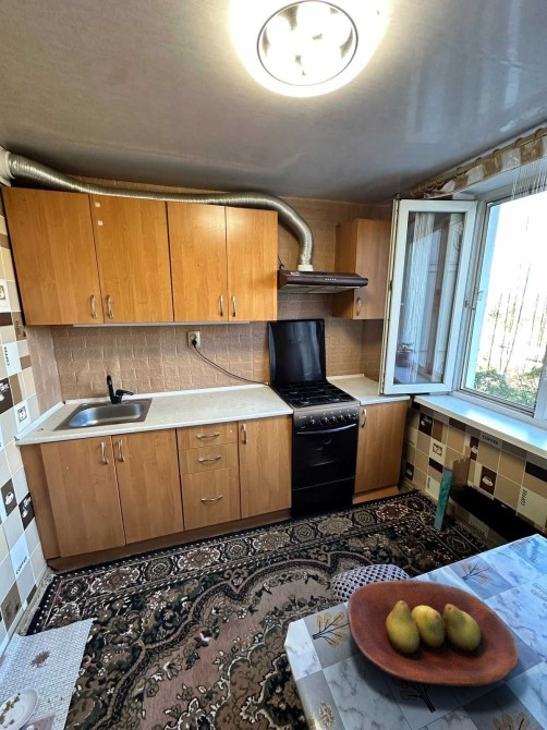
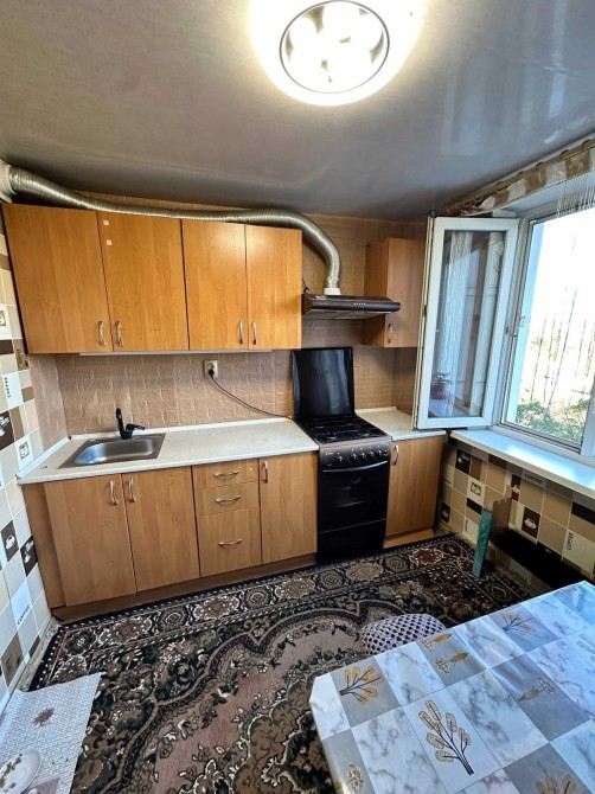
- fruit bowl [347,579,520,688]
